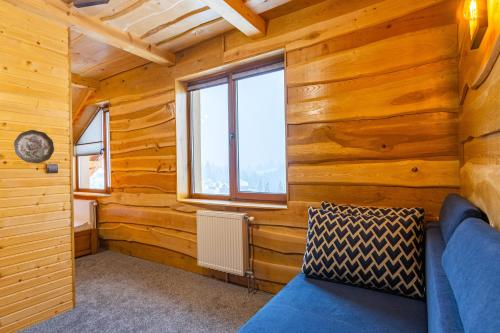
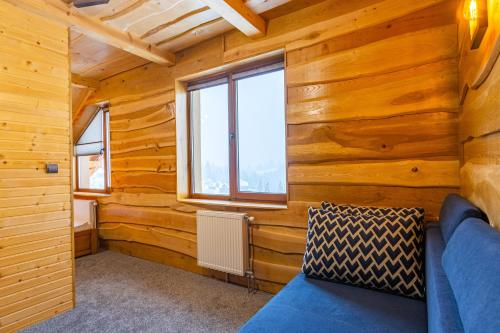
- decorative plate [13,129,55,164]
